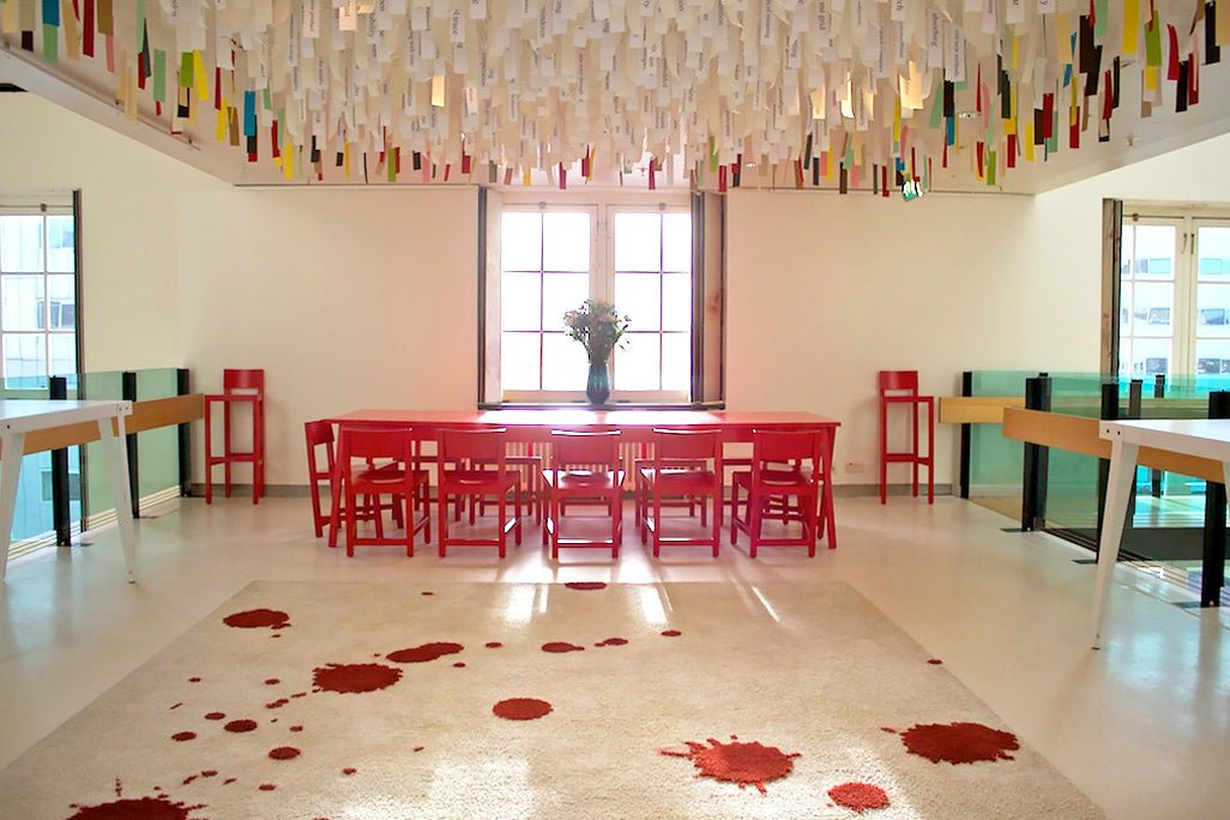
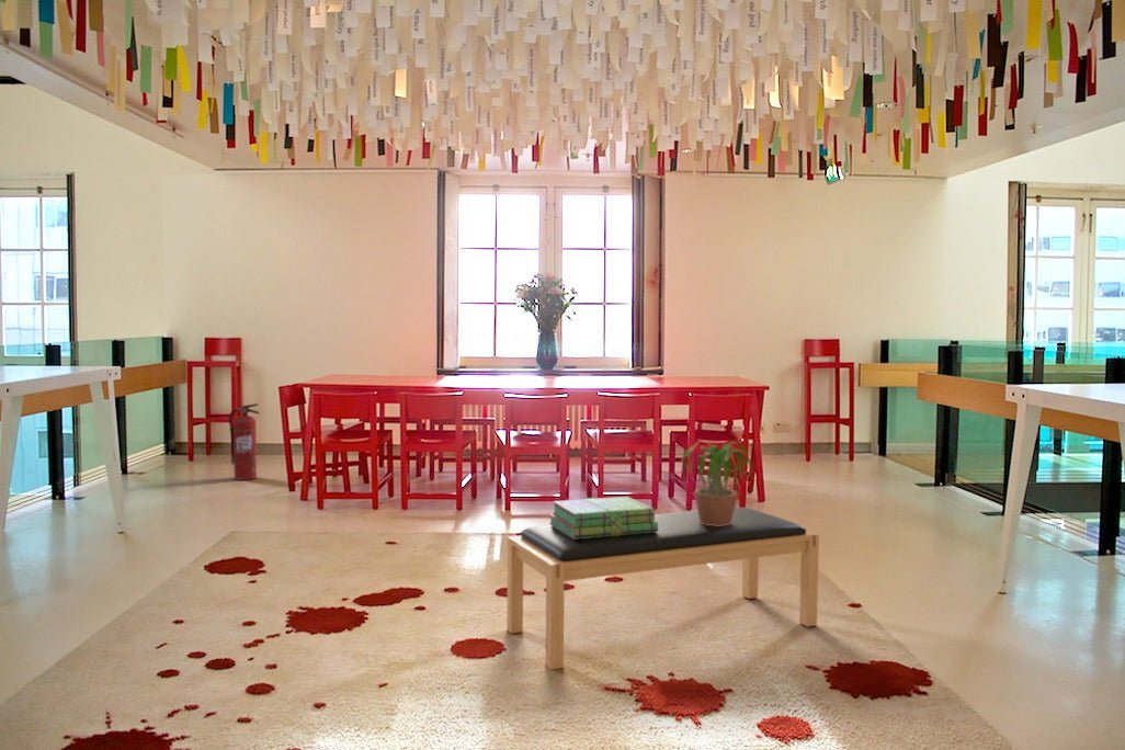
+ fire extinguisher [228,402,261,481]
+ potted plant [671,440,762,526]
+ stack of books [548,496,658,539]
+ bench [505,507,820,671]
